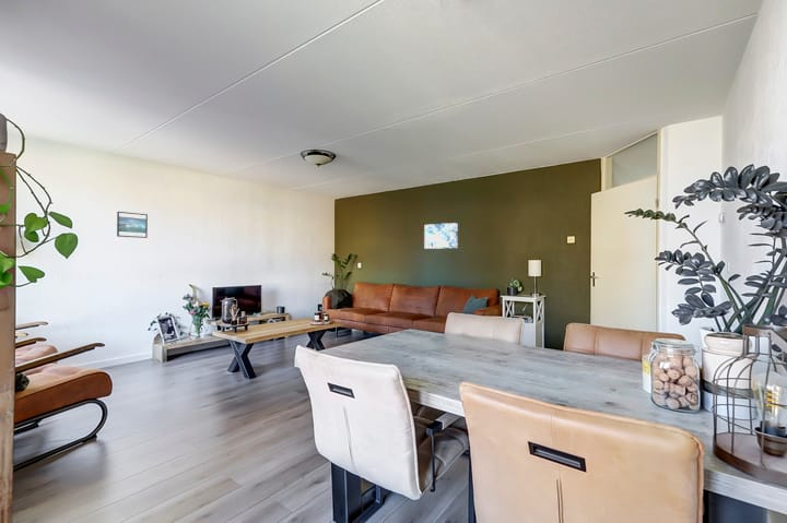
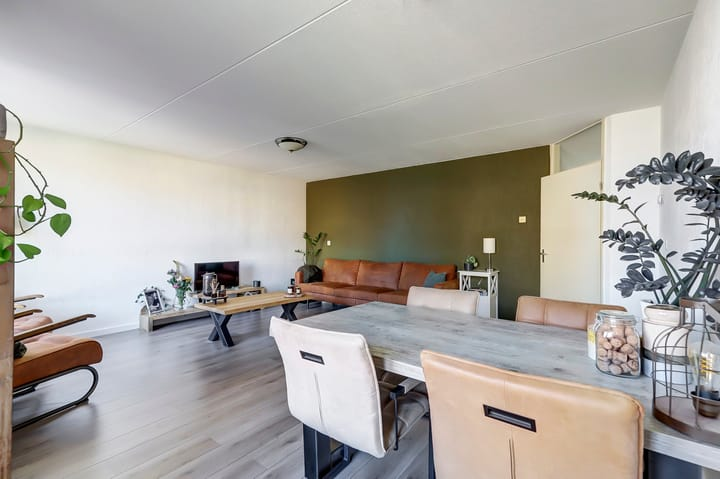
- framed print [116,211,149,239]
- wall art [423,222,459,250]
